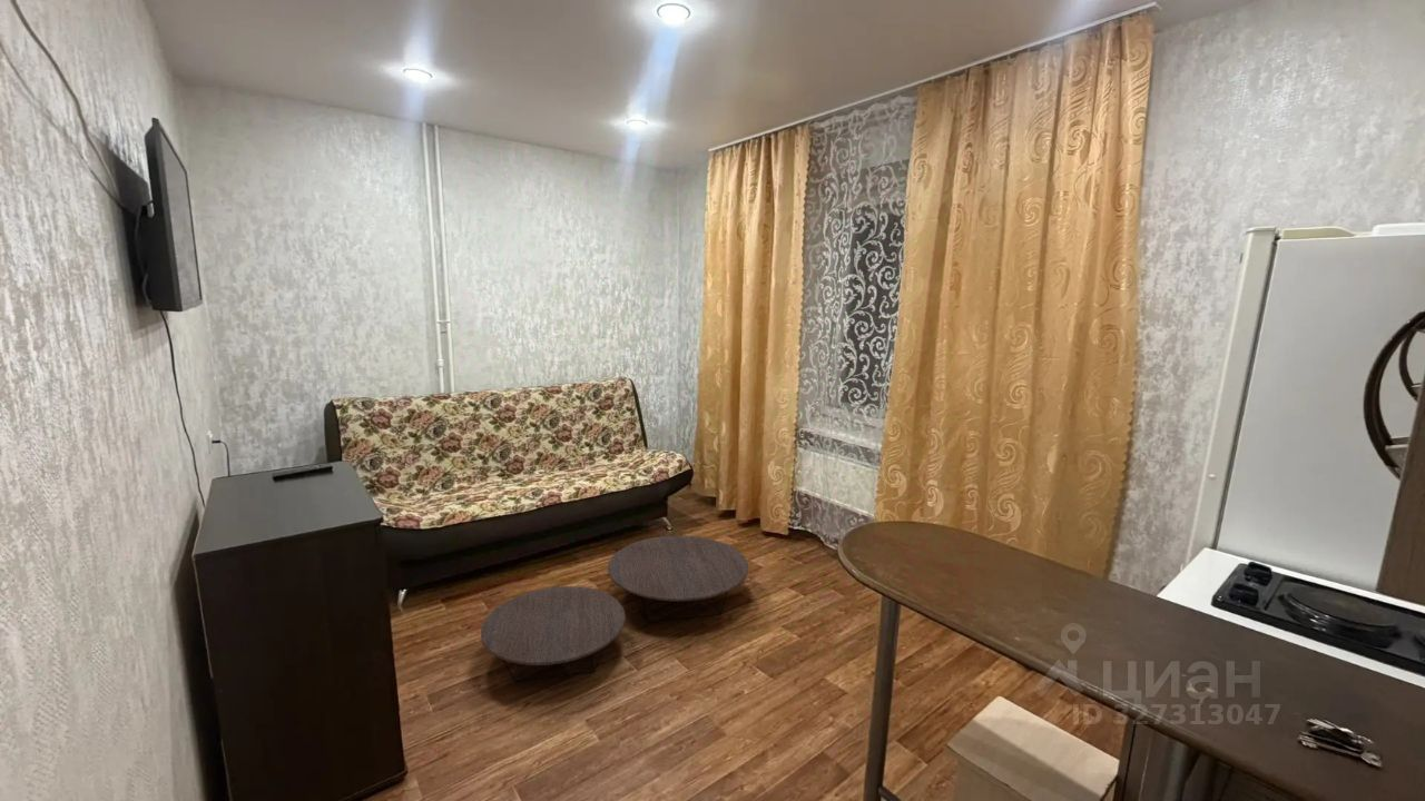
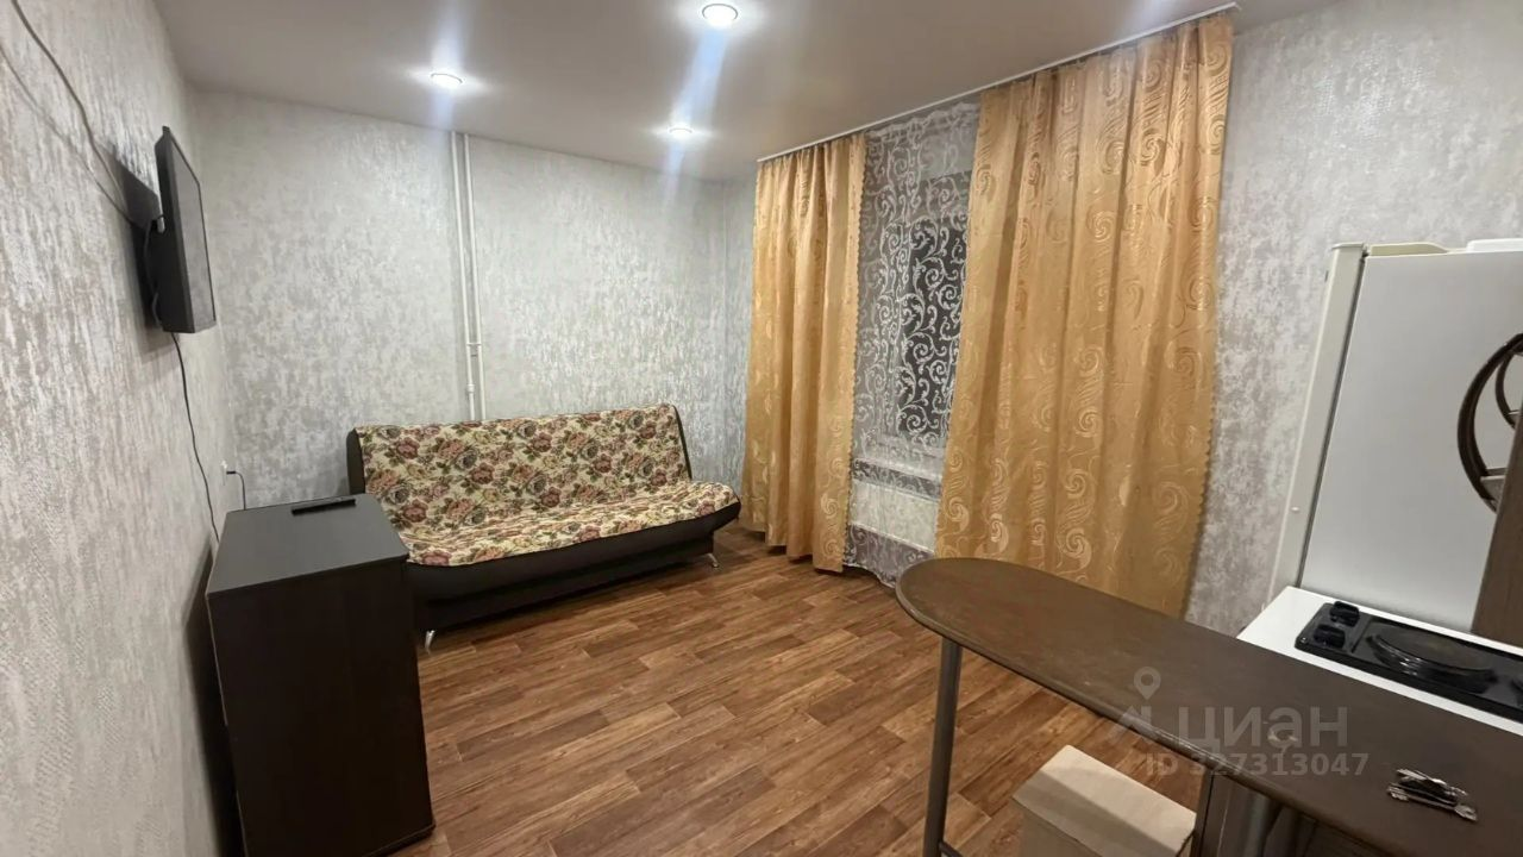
- coffee table [480,535,749,683]
